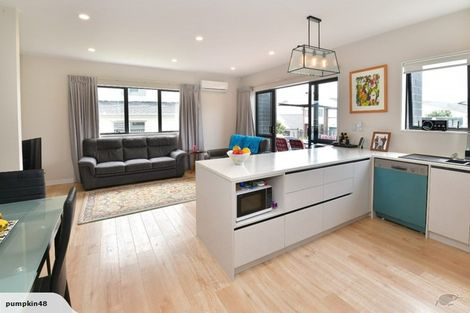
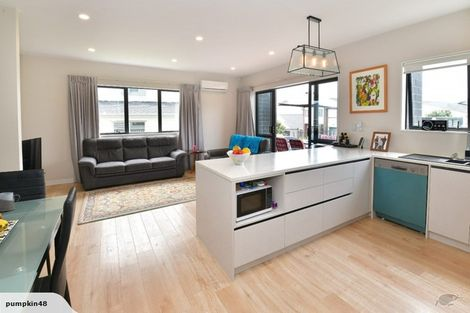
+ mug [0,191,21,212]
